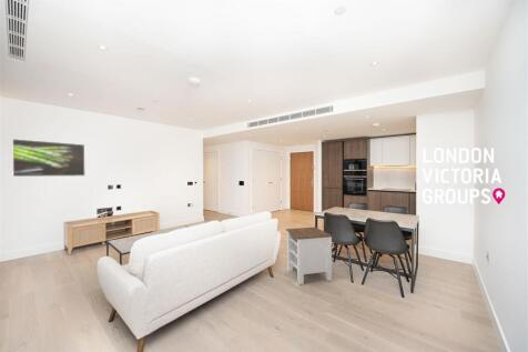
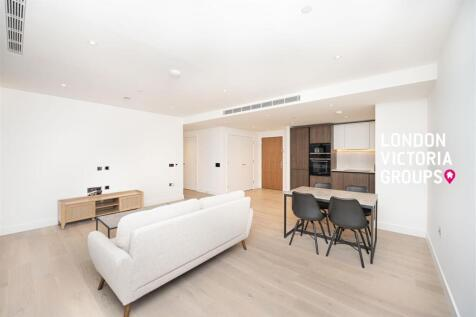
- side table [285,227,333,285]
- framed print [11,138,87,178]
